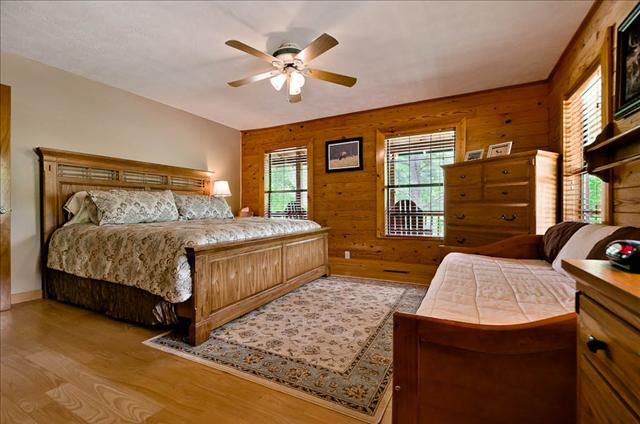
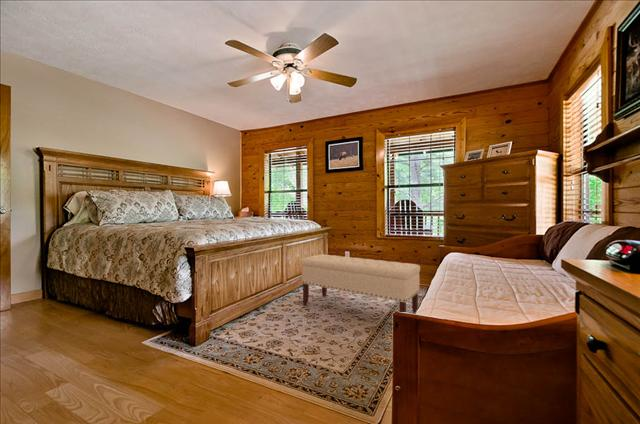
+ bench [300,253,421,314]
